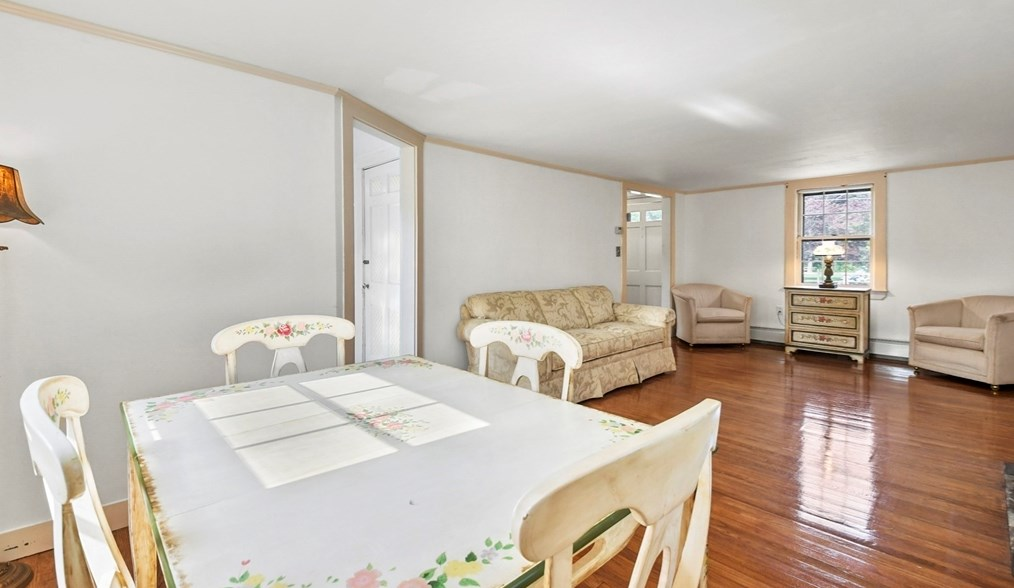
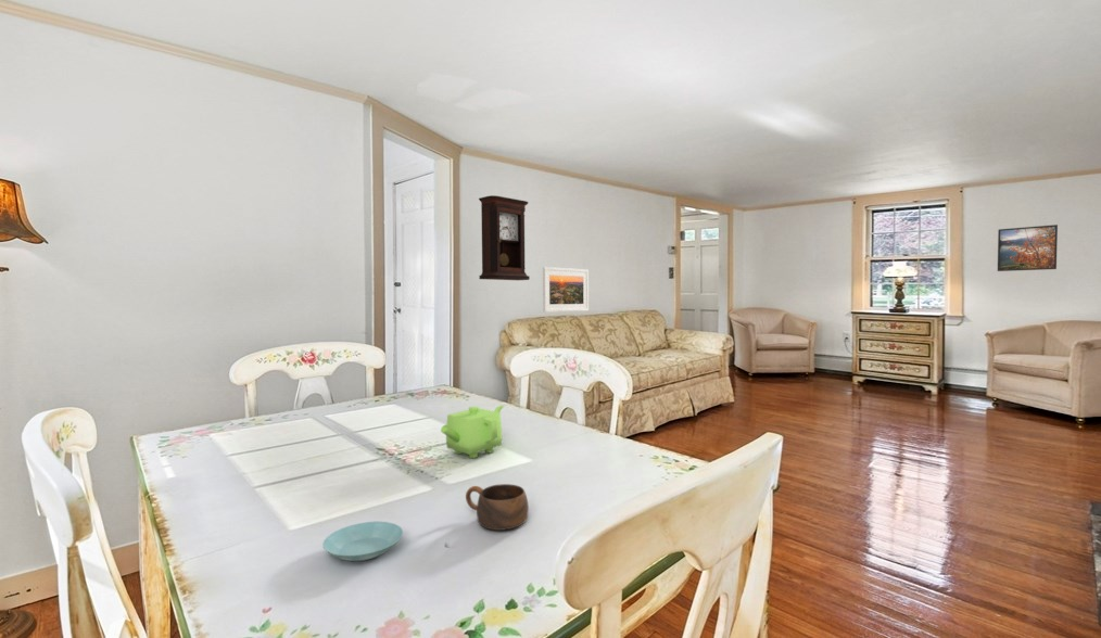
+ cup [465,483,530,532]
+ saucer [321,521,404,562]
+ teapot [440,405,505,459]
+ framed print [542,266,590,312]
+ pendulum clock [478,194,531,281]
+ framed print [997,224,1059,272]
